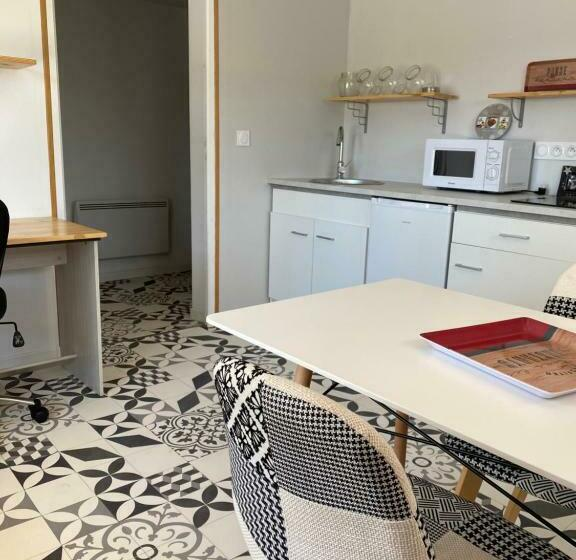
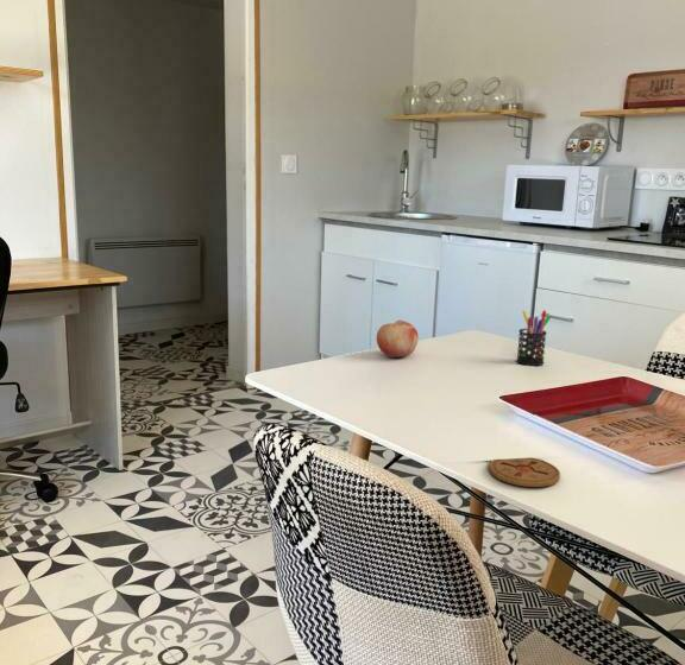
+ coaster [488,456,561,488]
+ pen holder [515,309,552,367]
+ fruit [376,319,420,359]
